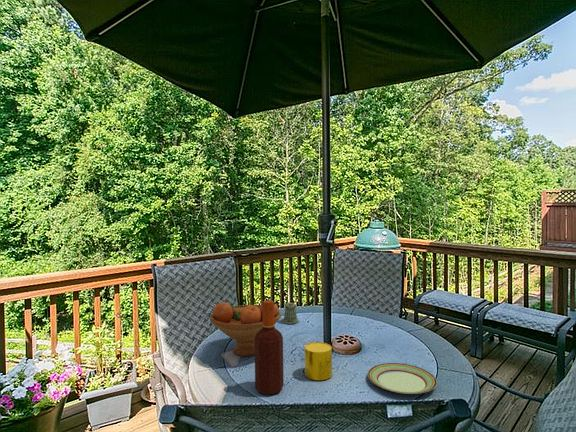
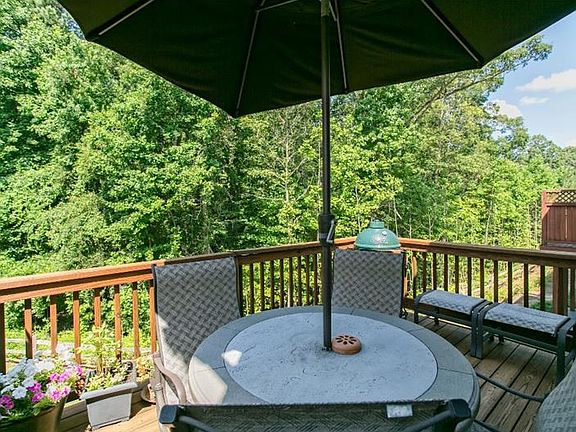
- plate [367,362,438,395]
- cup [304,341,333,381]
- fruit bowl [209,301,282,357]
- pepper shaker [282,301,299,325]
- bottle [254,299,285,396]
